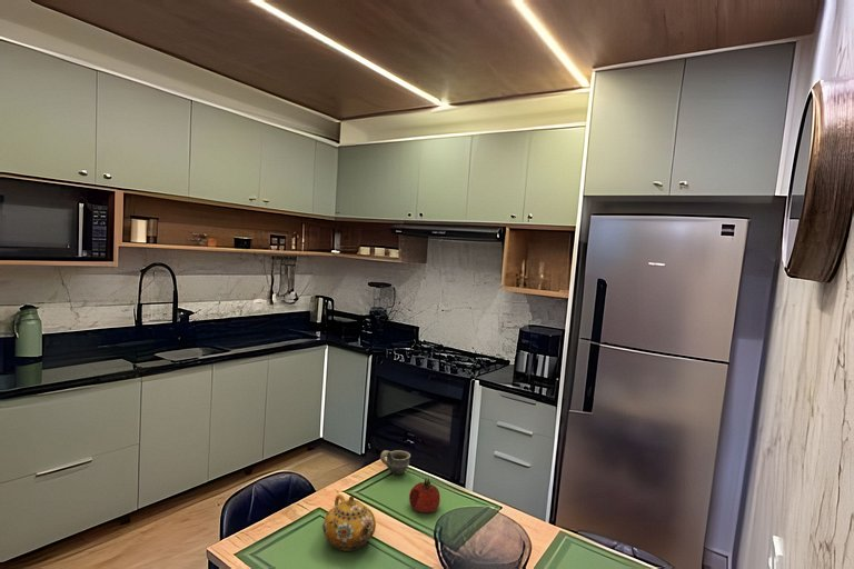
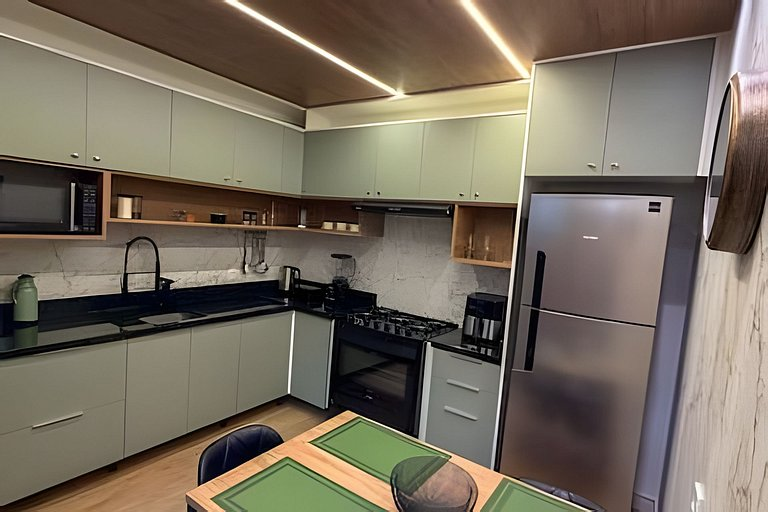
- fruit [408,478,441,513]
- cup [379,449,411,476]
- teapot [321,493,377,552]
